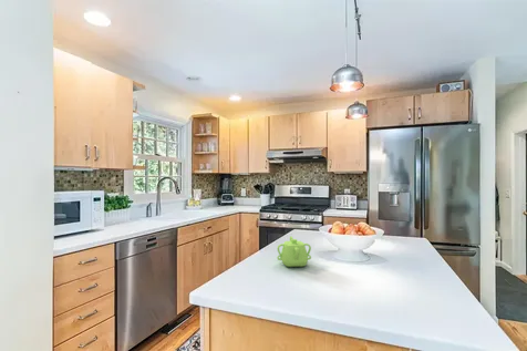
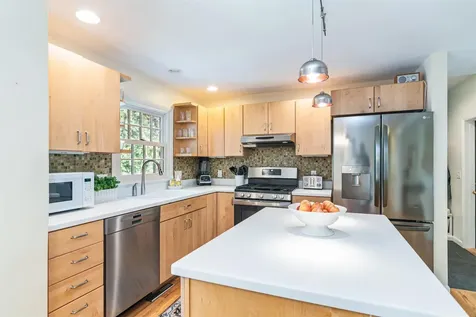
- teapot [276,235,312,268]
